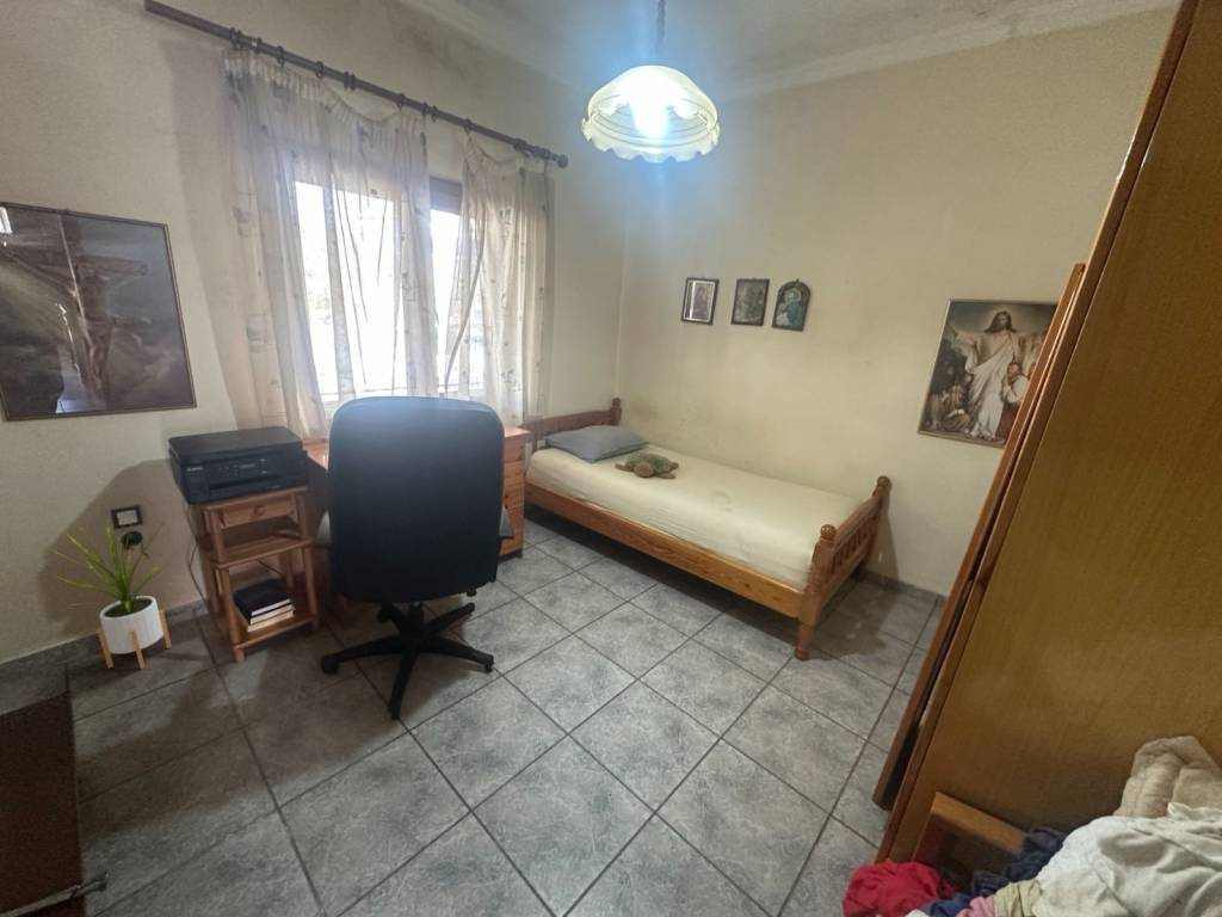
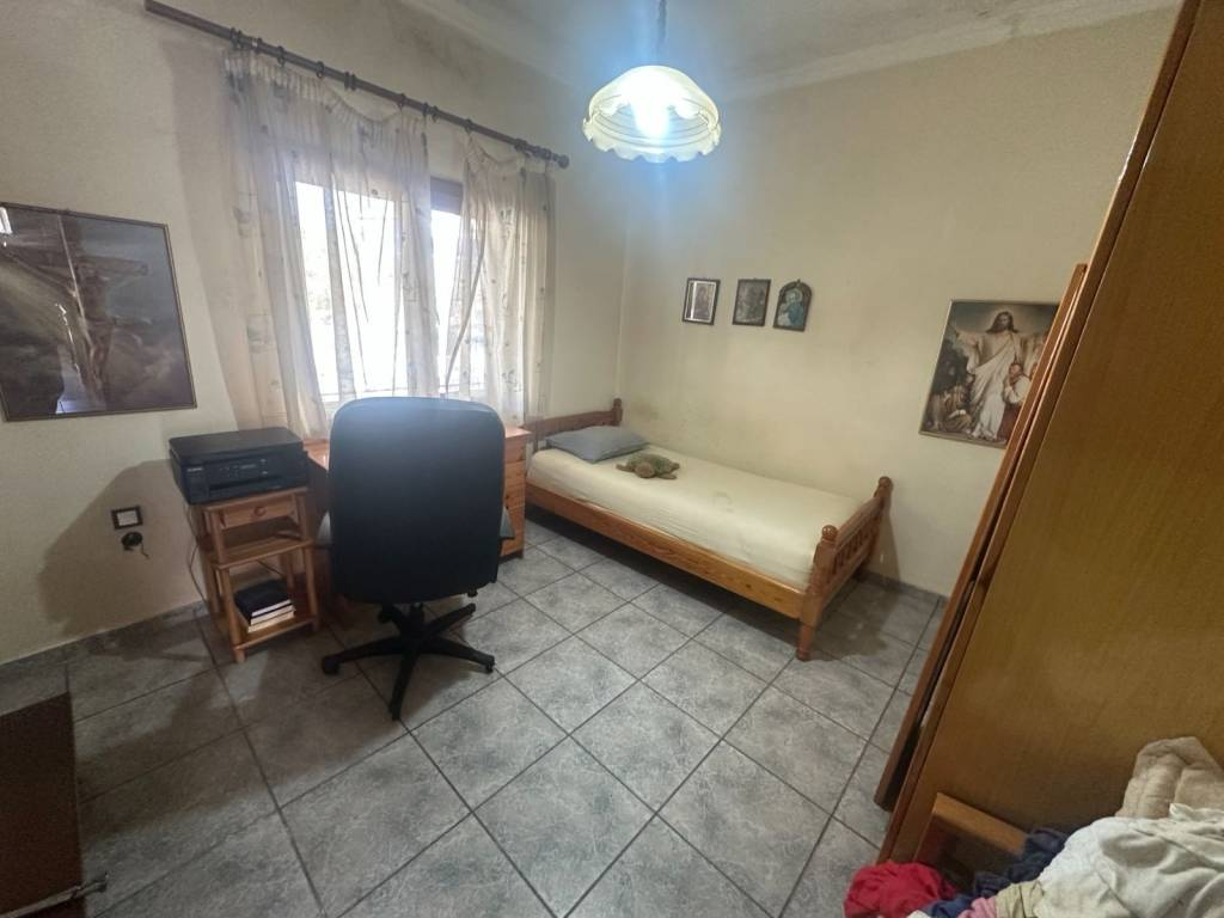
- house plant [41,512,173,670]
